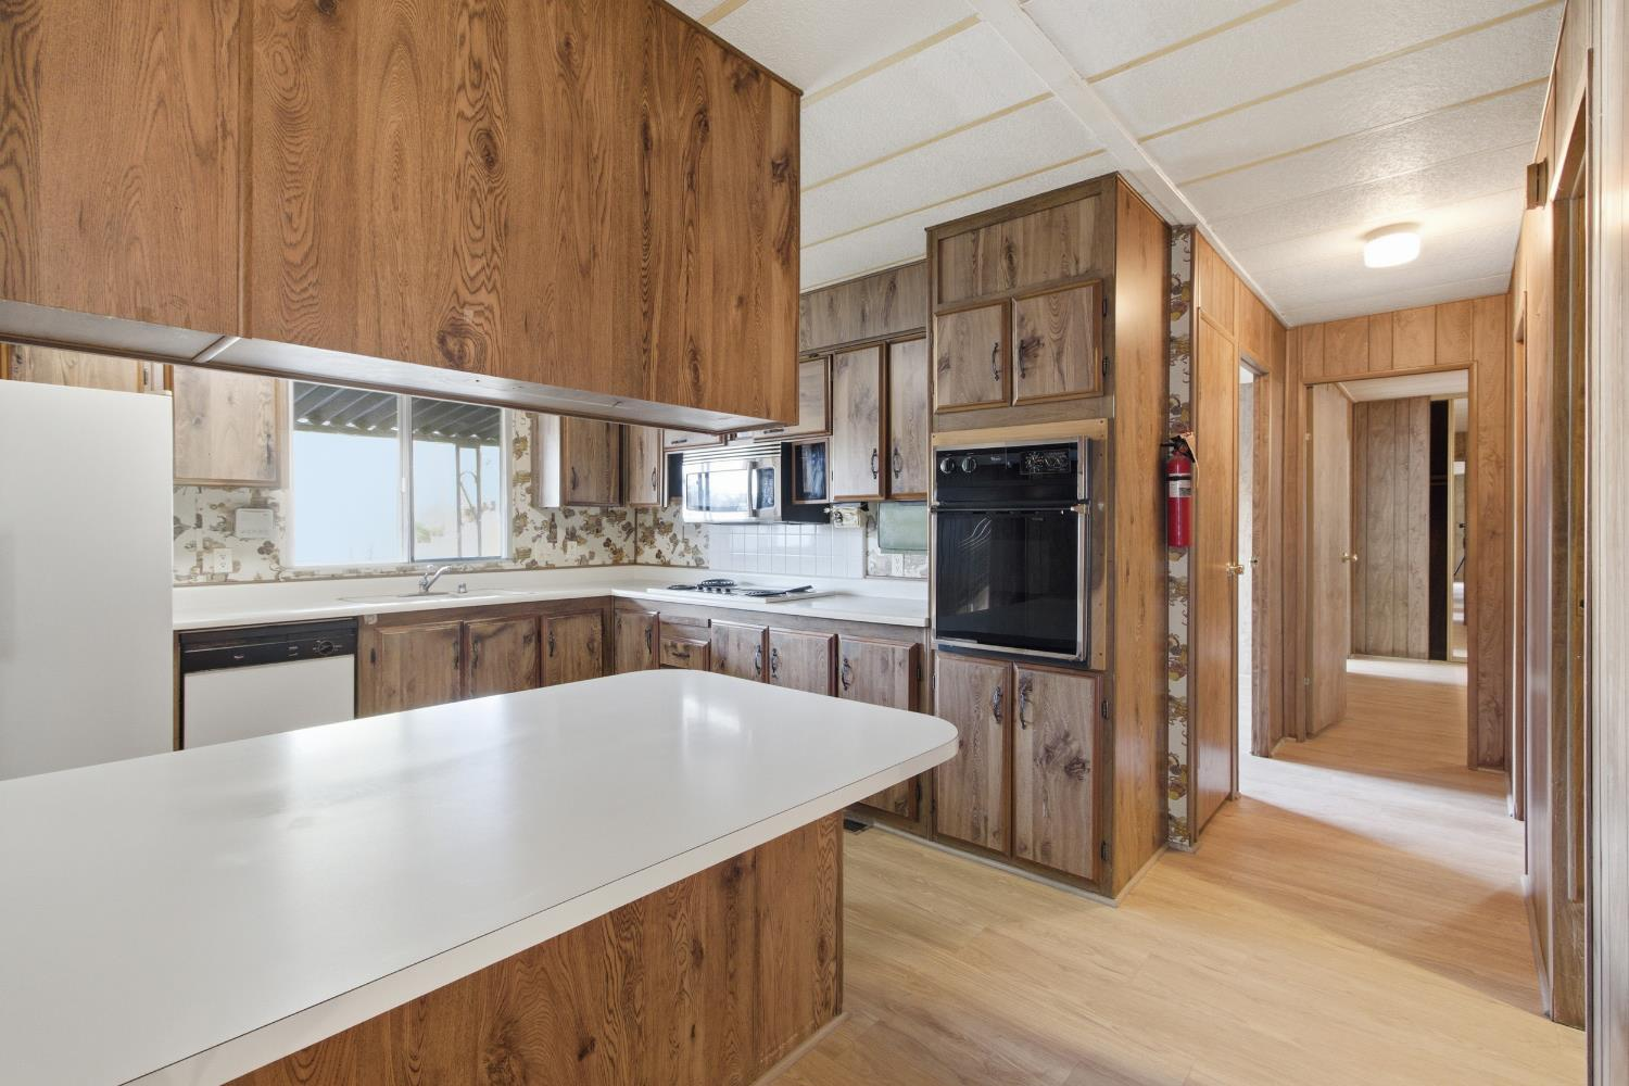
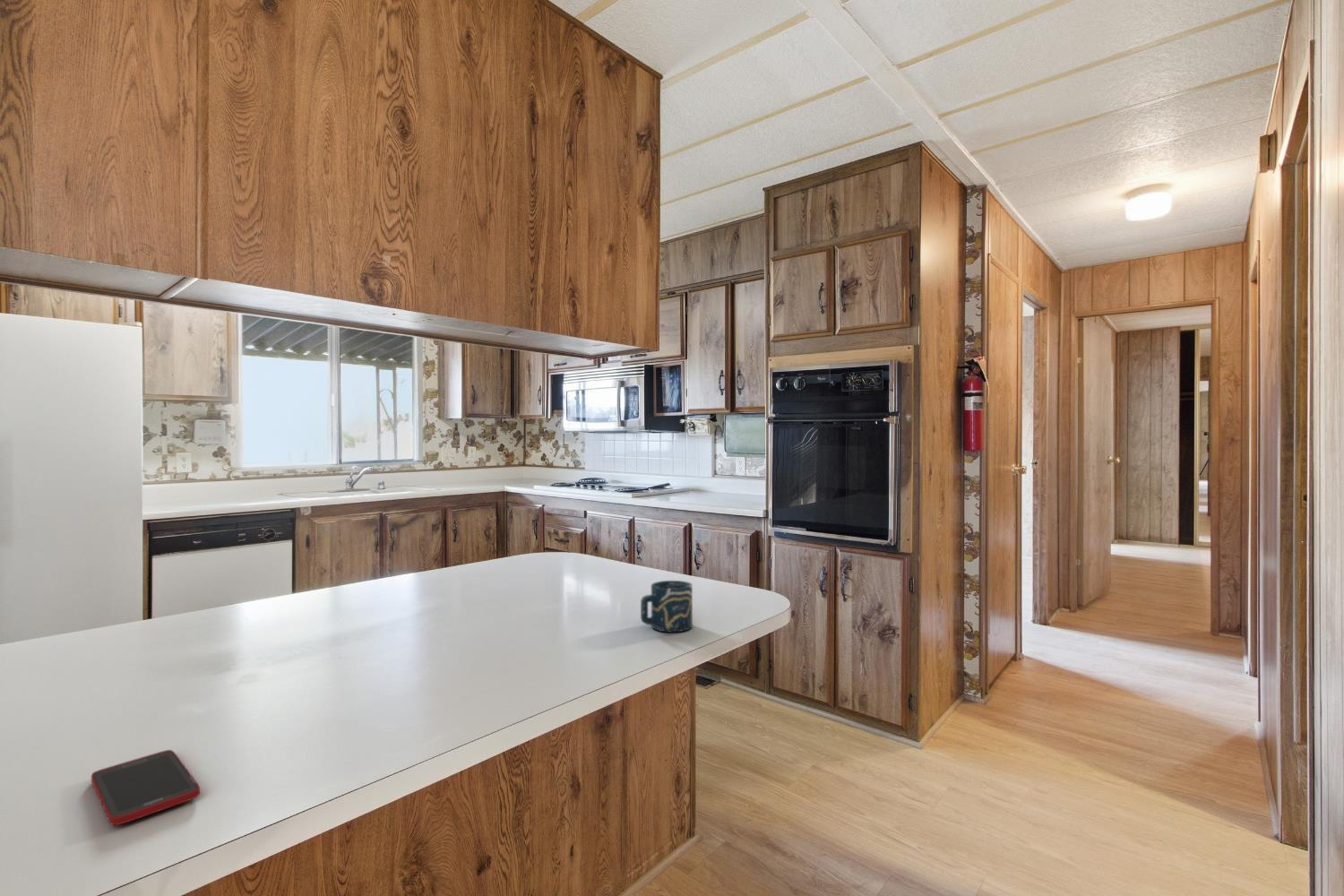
+ cup [640,580,694,633]
+ cell phone [90,749,201,826]
